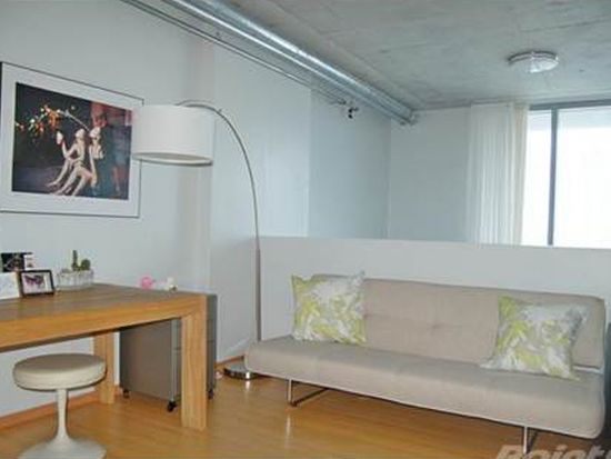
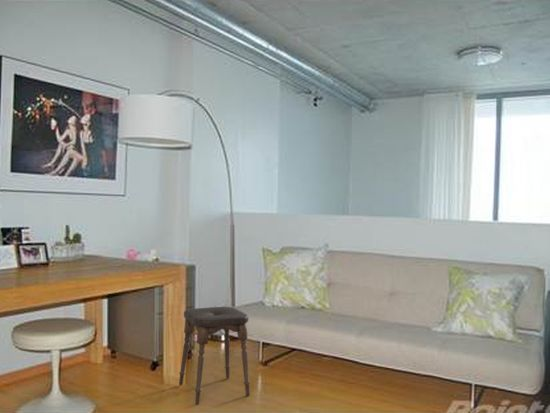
+ stool [178,306,251,405]
